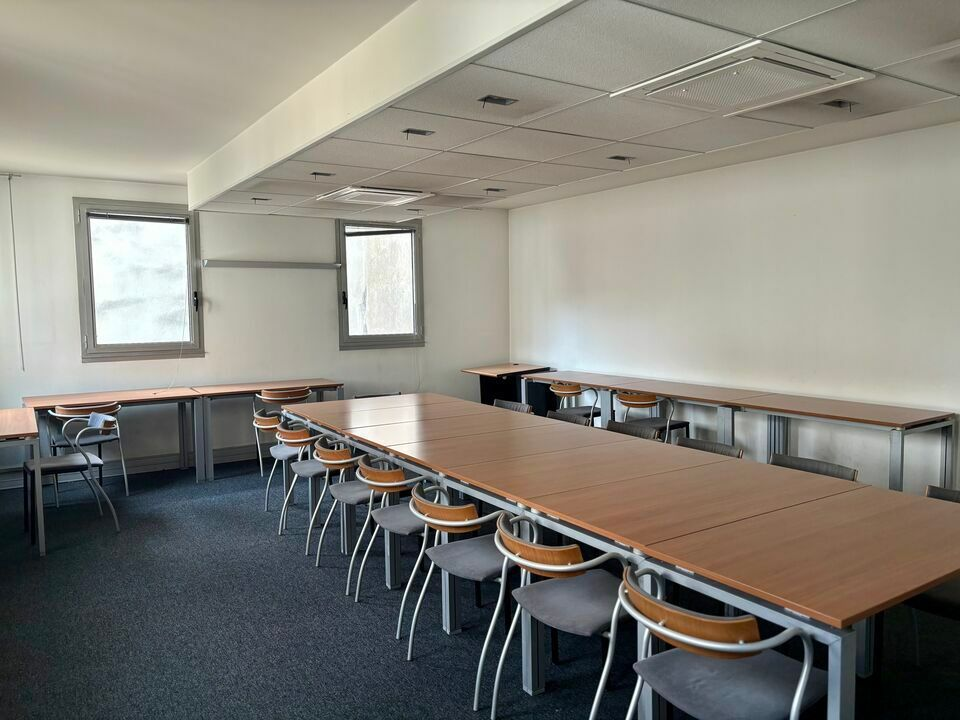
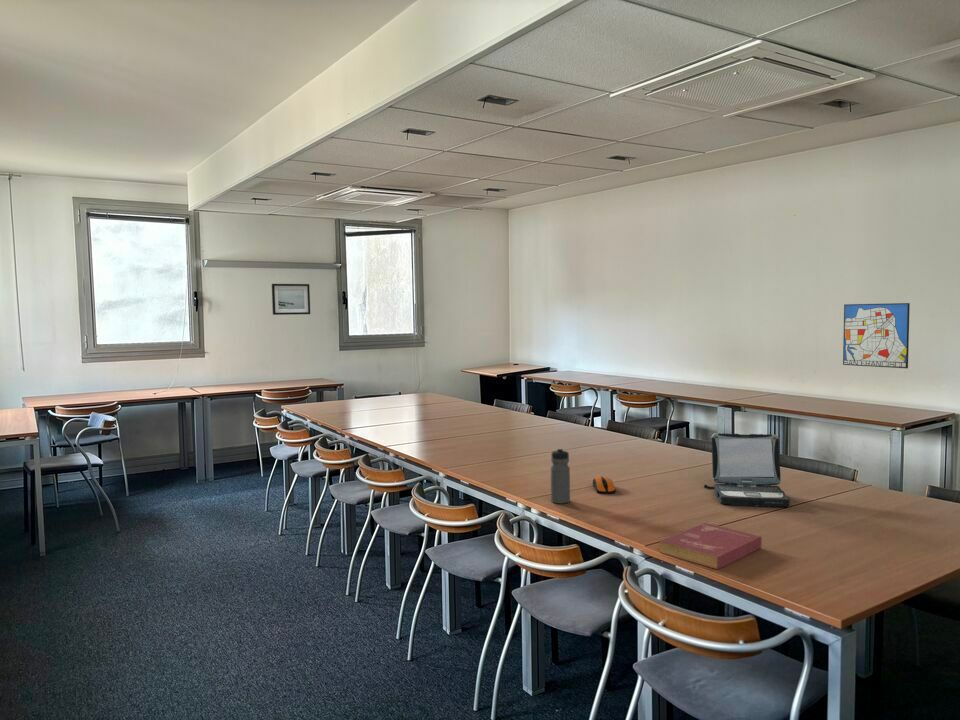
+ wall art [842,302,911,369]
+ computer mouse [592,476,617,495]
+ wall art [271,283,311,316]
+ book [658,522,763,571]
+ water bottle [550,447,571,505]
+ laptop [703,432,791,508]
